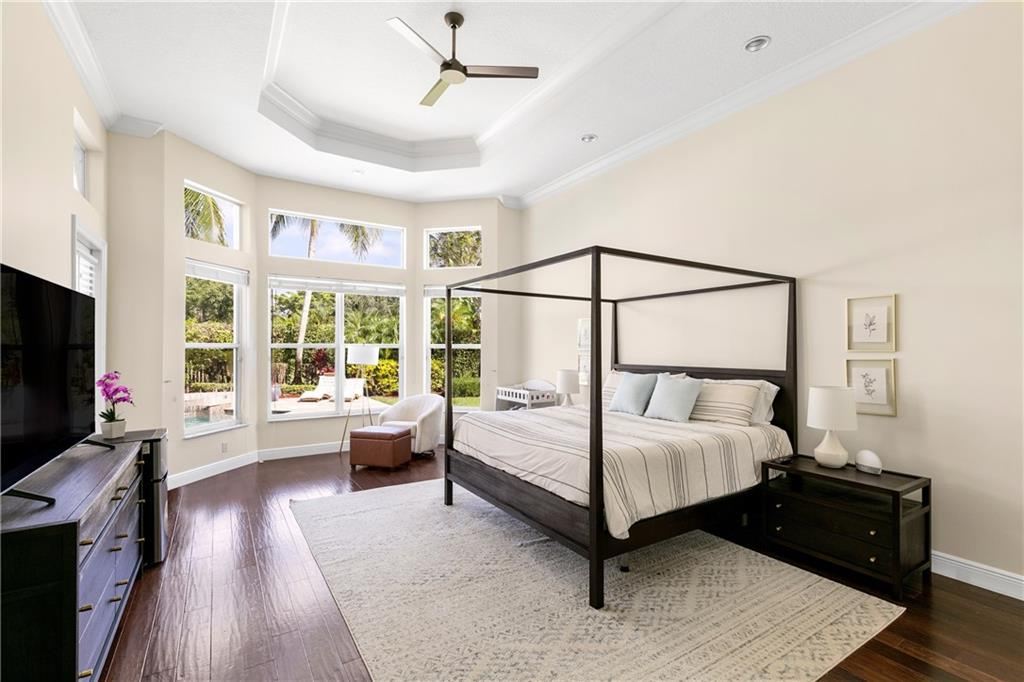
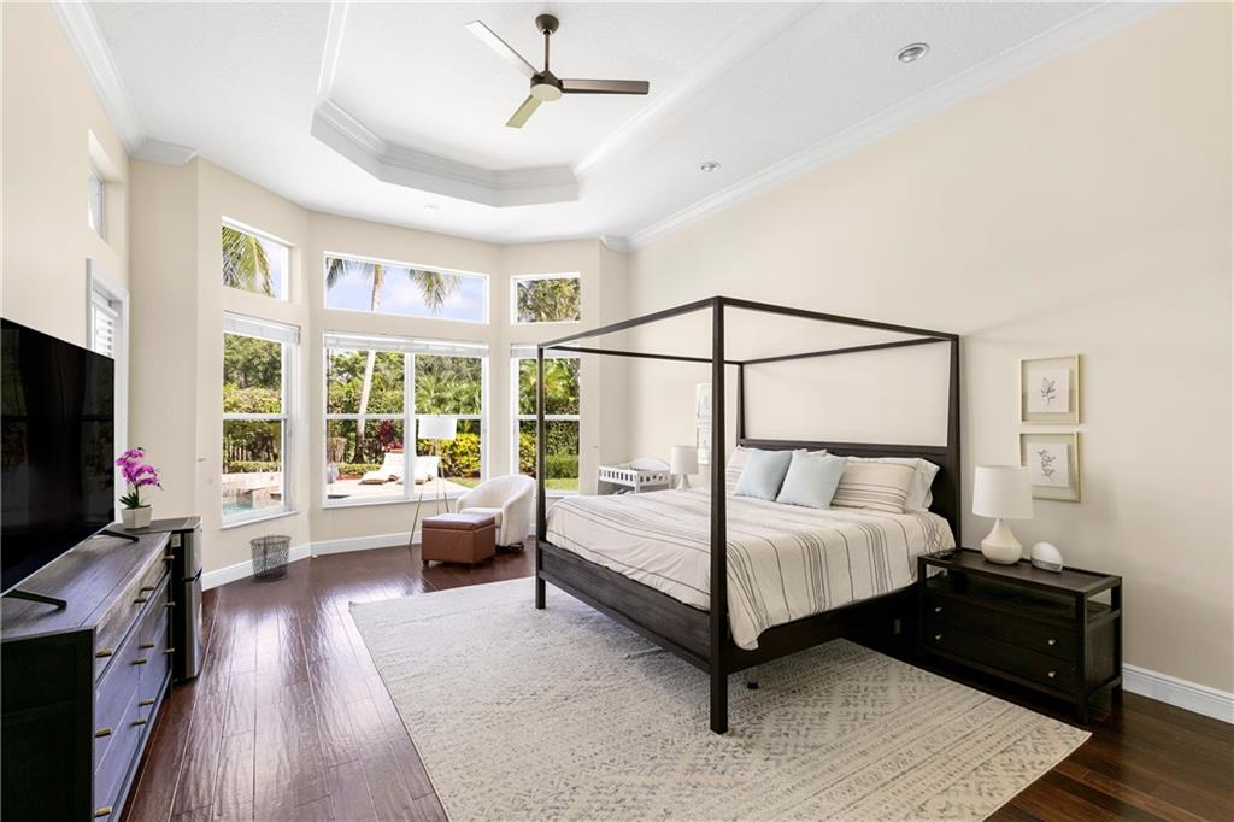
+ trash can [248,534,293,583]
